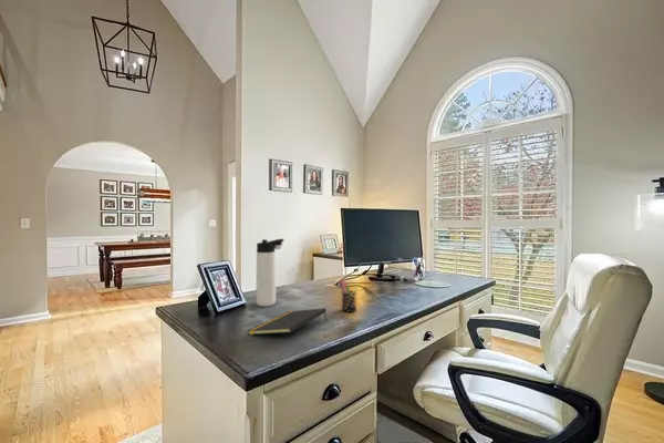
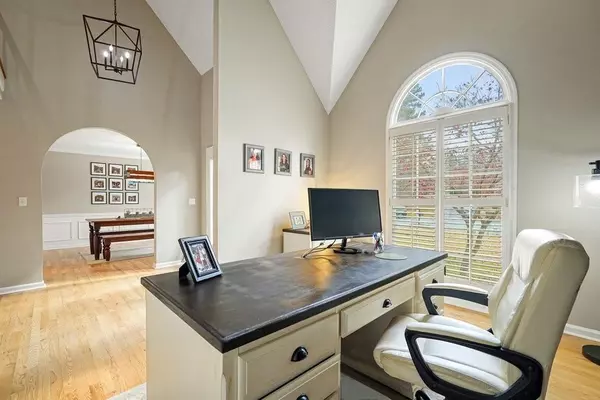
- pen holder [339,278,361,312]
- notepad [247,307,328,336]
- thermos bottle [255,238,286,308]
